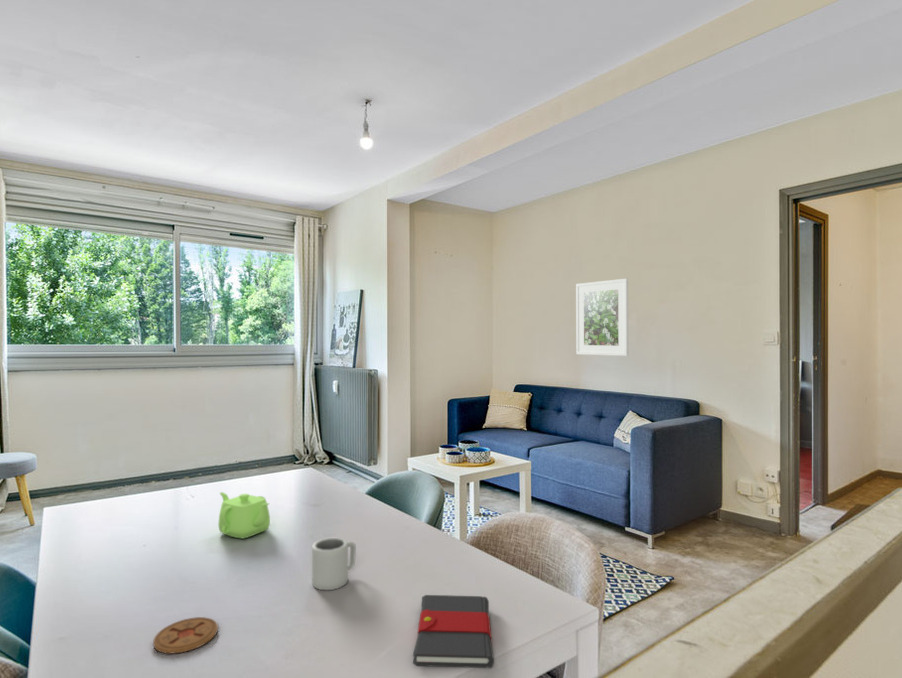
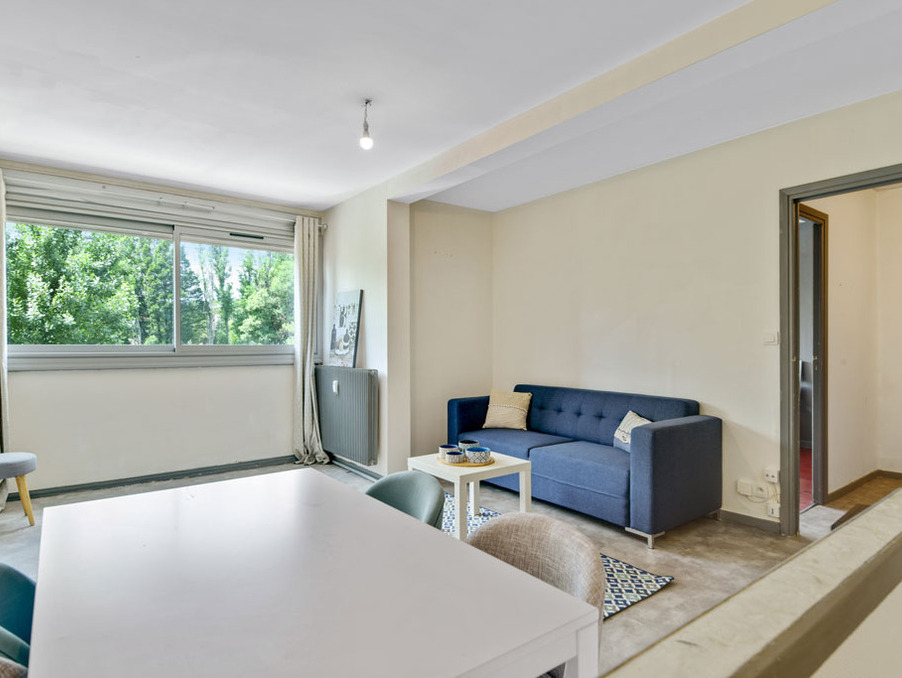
- book [412,594,495,669]
- coaster [152,616,219,654]
- cup [311,537,357,591]
- teapot [217,491,271,539]
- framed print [575,278,629,357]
